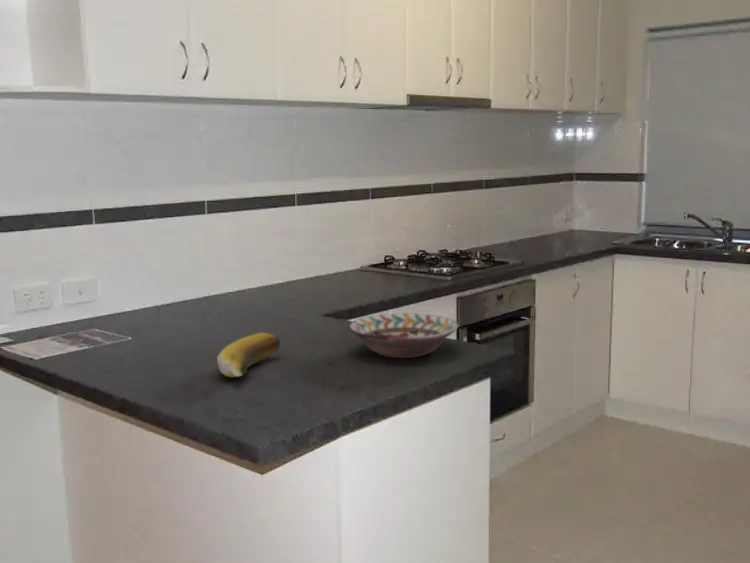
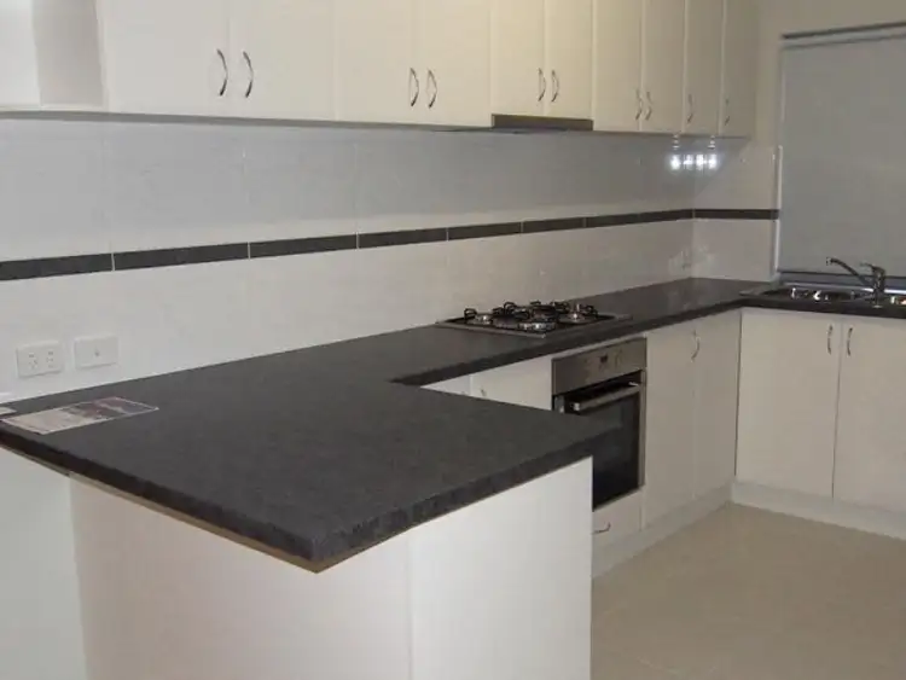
- banana [216,332,281,378]
- decorative bowl [348,312,459,359]
